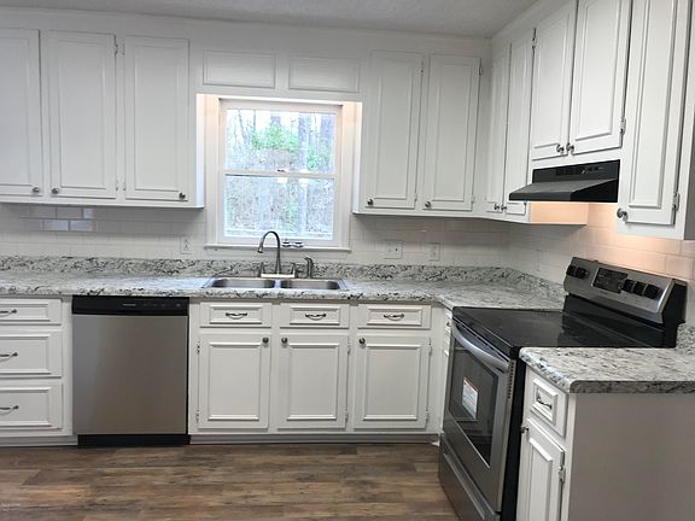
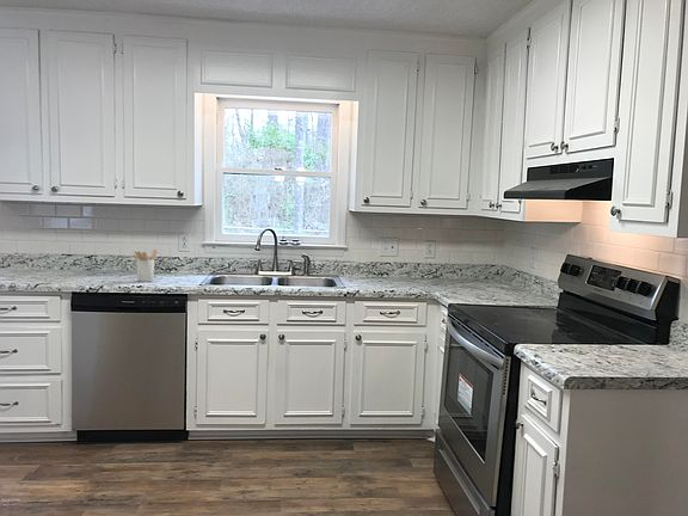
+ utensil holder [133,248,158,283]
